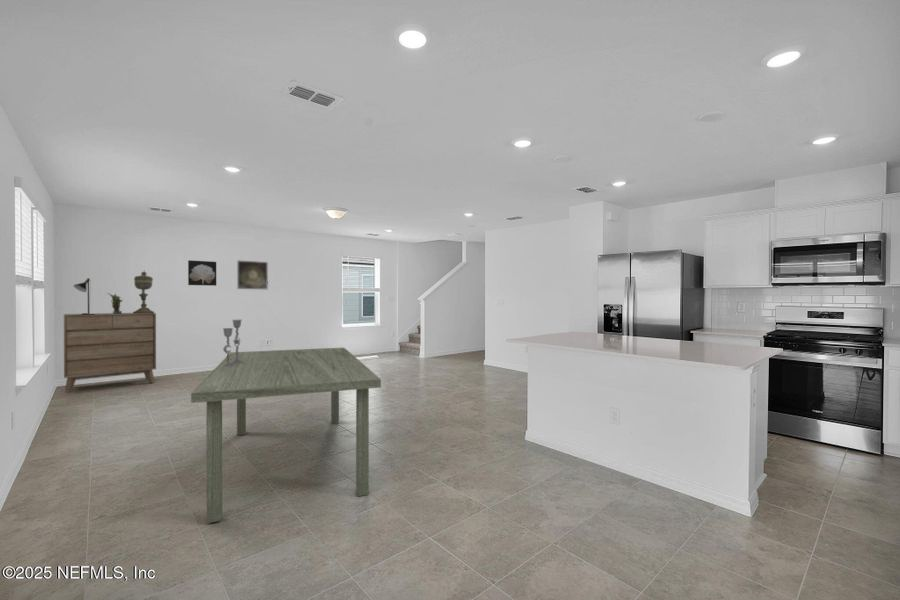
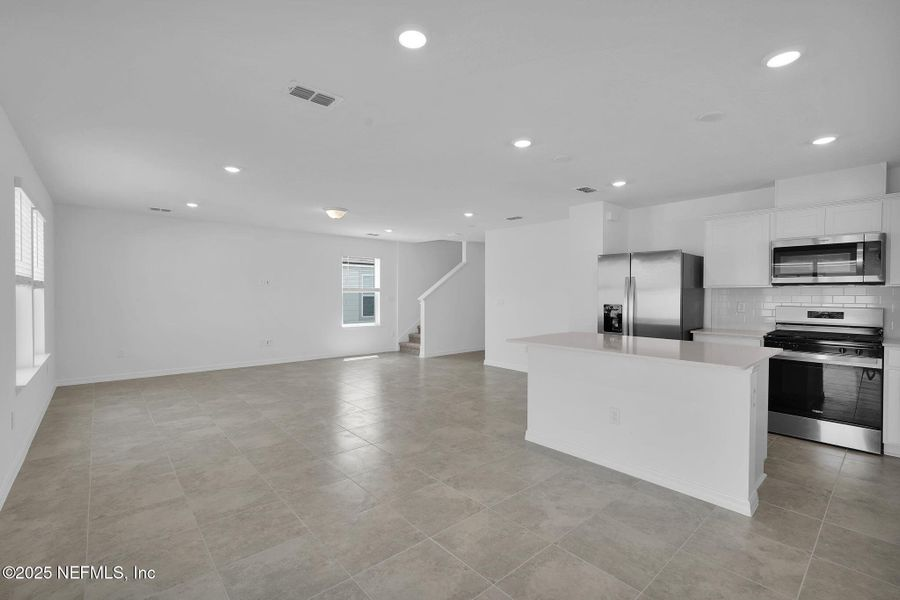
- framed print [236,259,269,291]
- table lamp [73,277,96,315]
- decorative urn [132,269,155,313]
- dining table [190,347,382,524]
- candlestick [220,319,247,367]
- dresser [63,312,157,394]
- wall art [187,259,217,287]
- potted plant [106,292,124,314]
